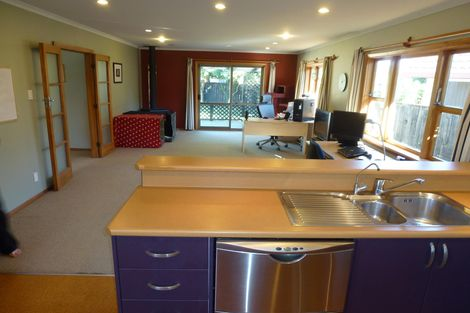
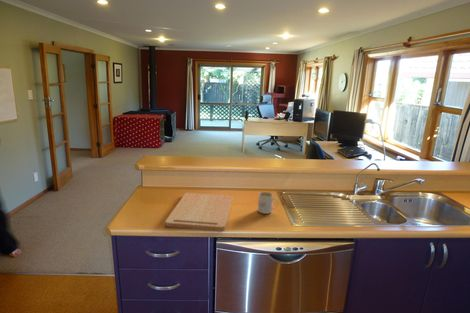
+ mug [257,191,279,215]
+ cutting board [164,192,233,232]
